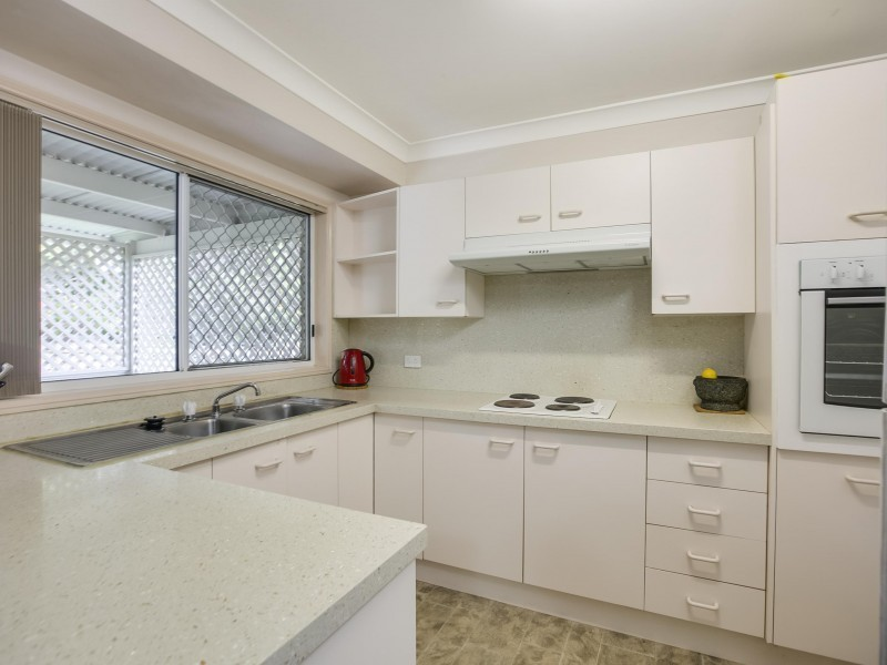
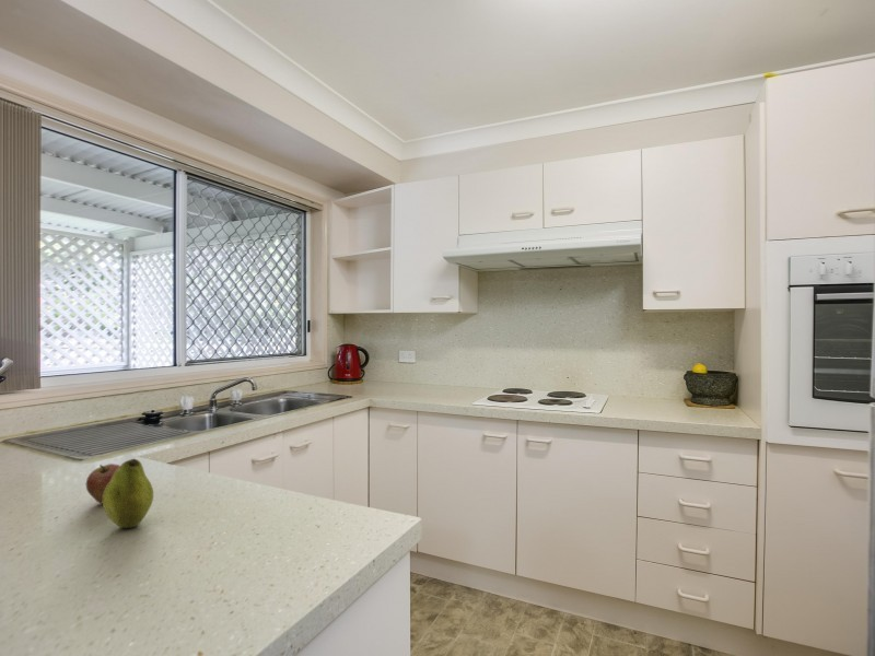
+ fruit [85,462,121,505]
+ fruit [102,457,154,529]
